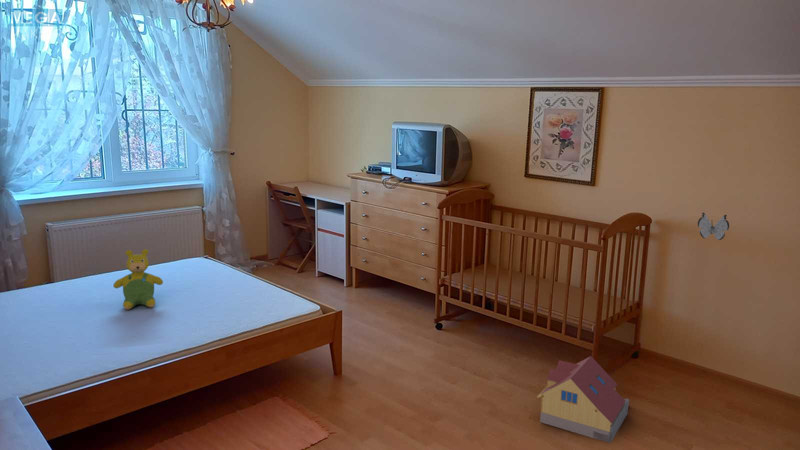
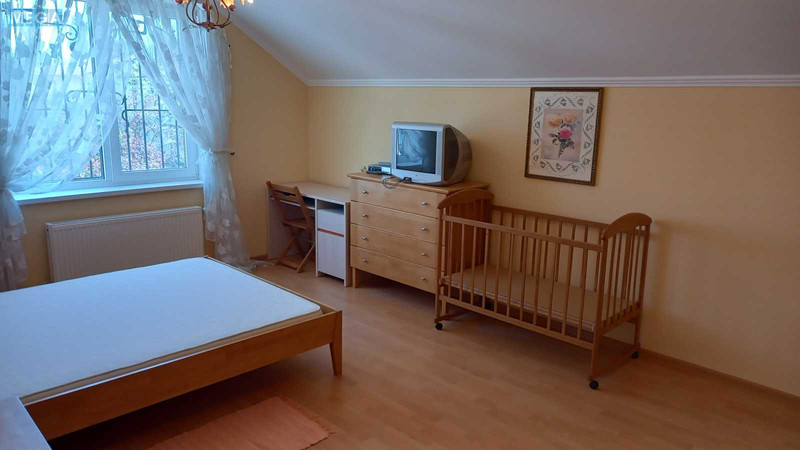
- teddy bear [112,248,164,311]
- toy house [536,355,630,444]
- decorative butterfly [697,211,730,241]
